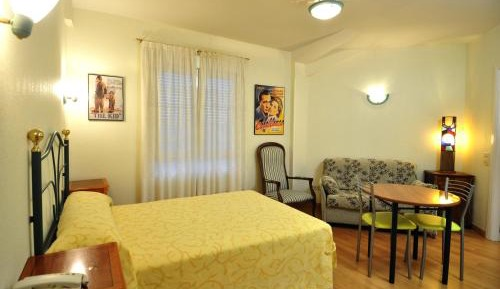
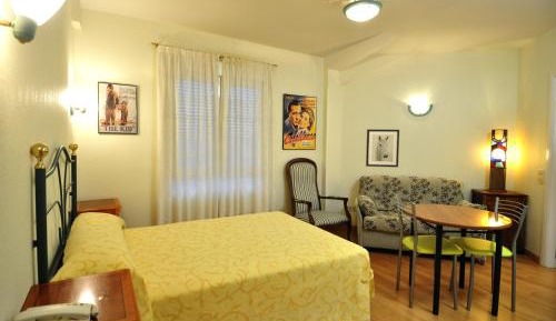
+ wall art [365,128,400,169]
